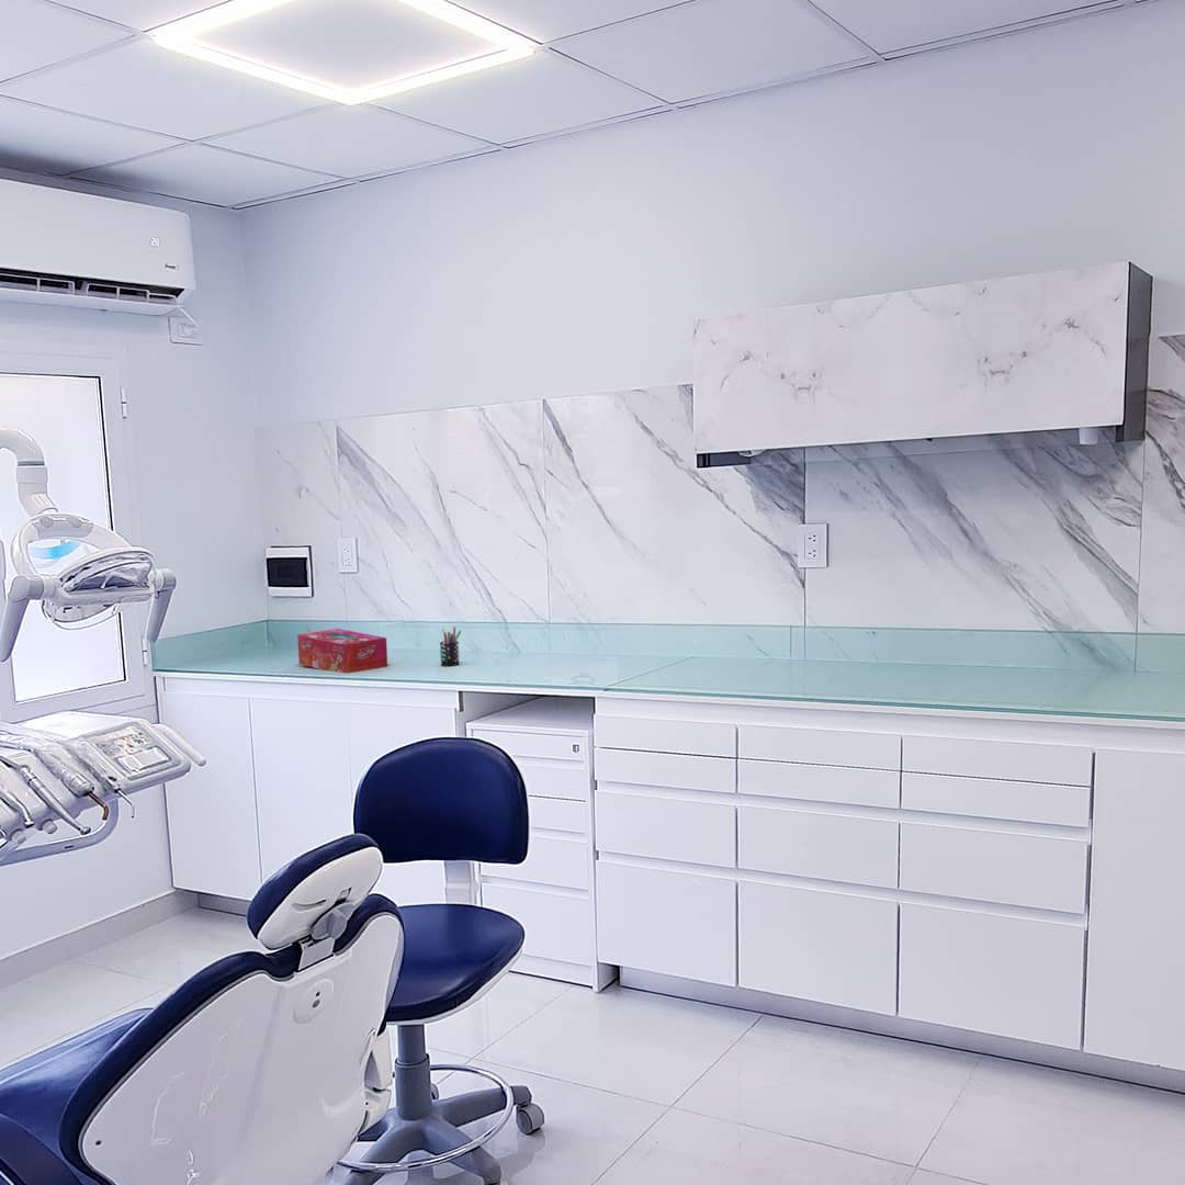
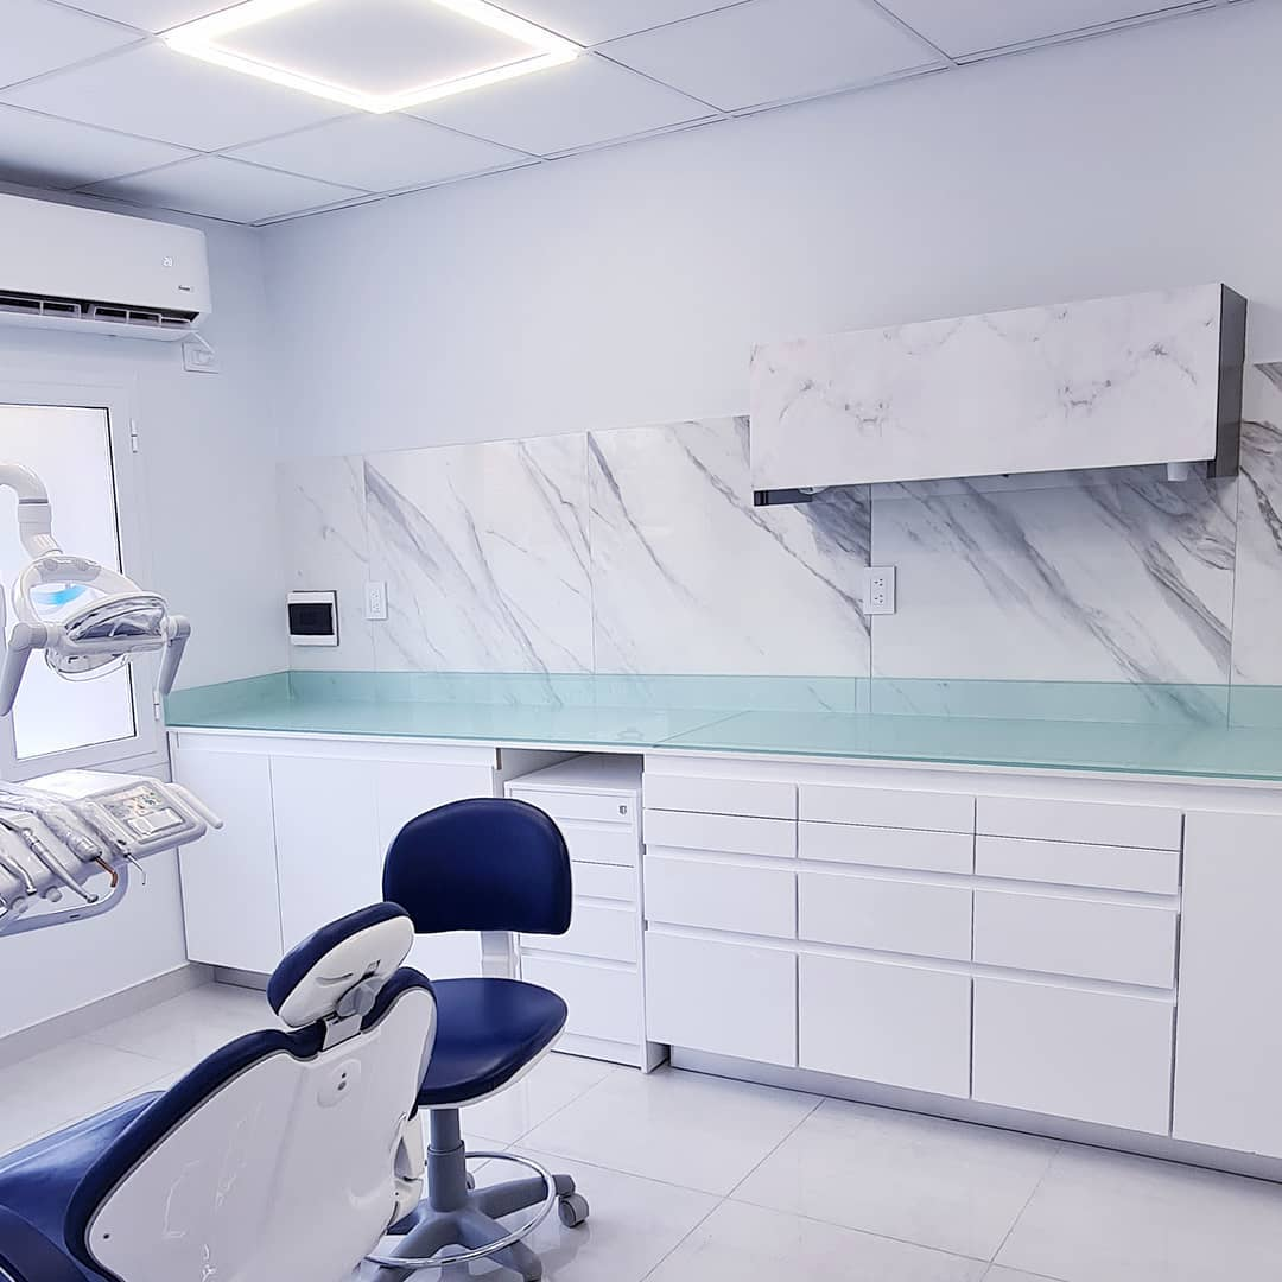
- pen holder [439,625,463,667]
- tissue box [296,628,388,674]
